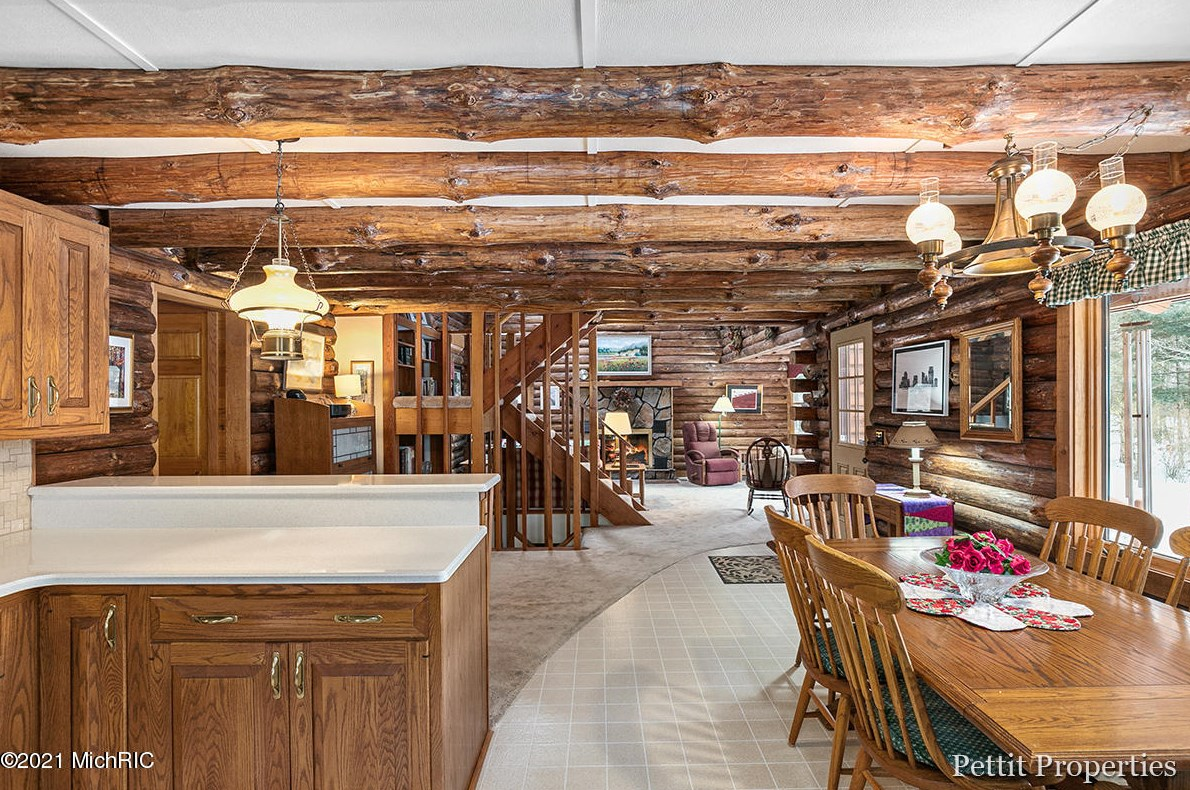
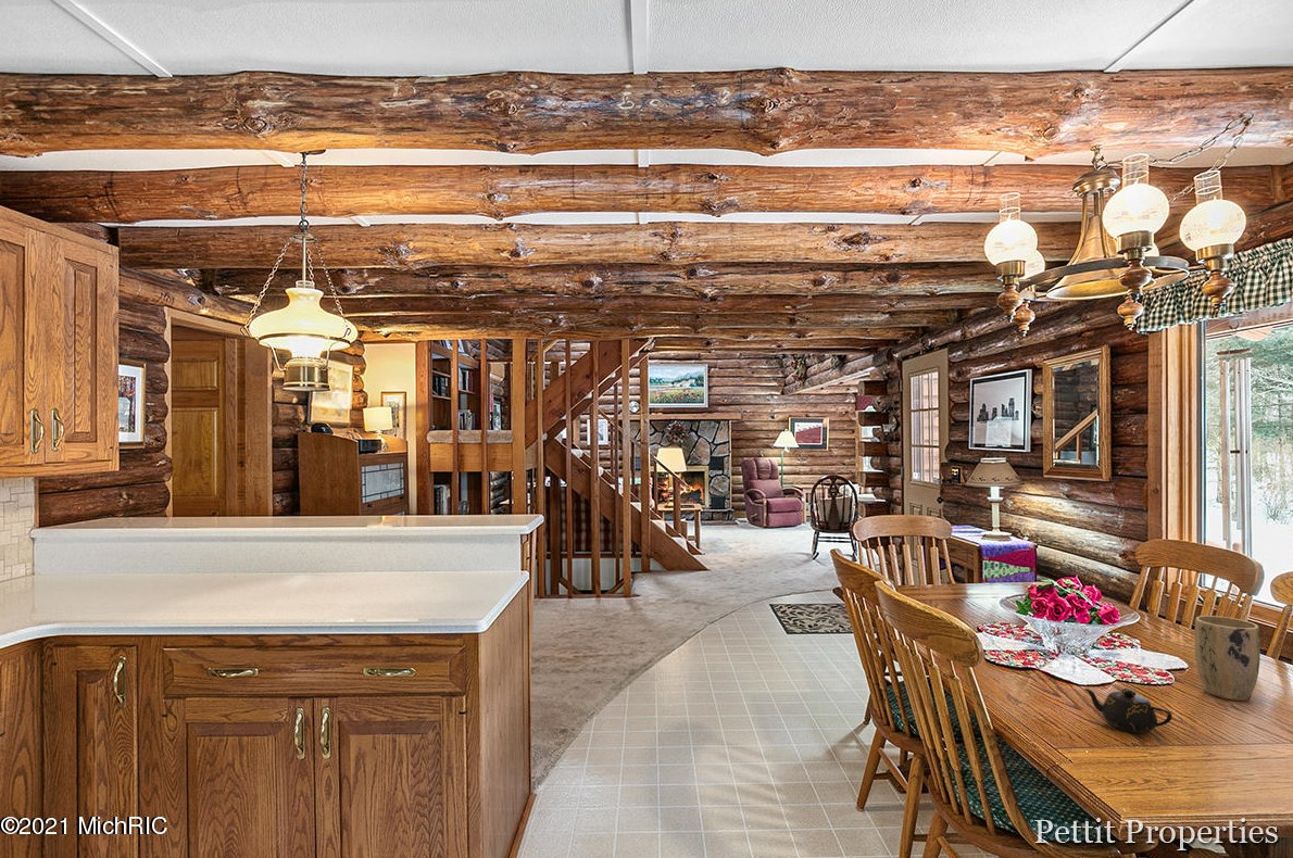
+ plant pot [1194,615,1261,702]
+ teapot [1082,687,1173,734]
